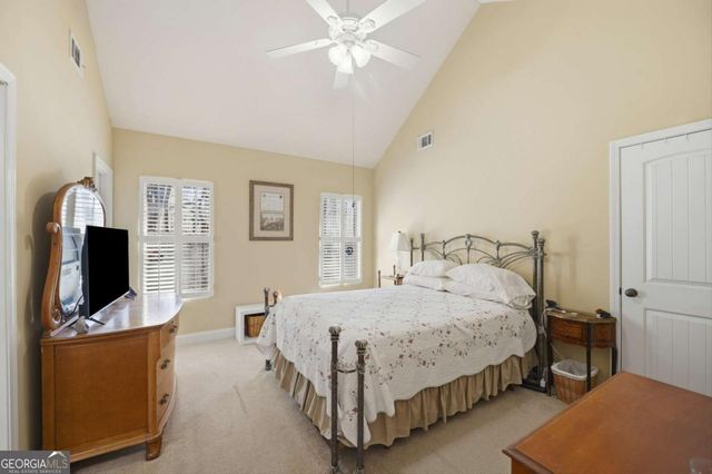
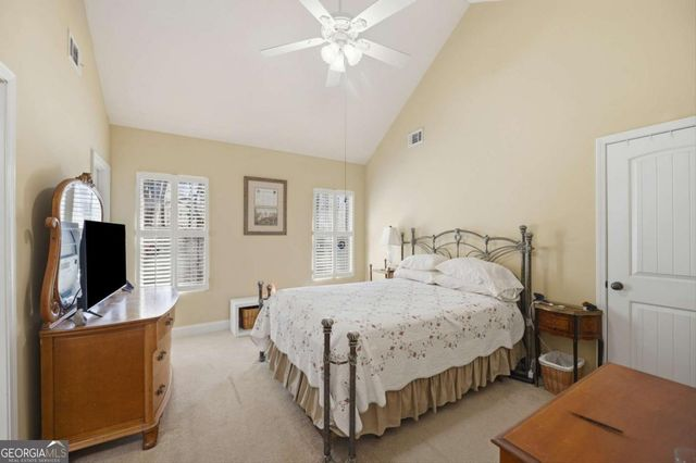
+ pen [569,411,624,435]
